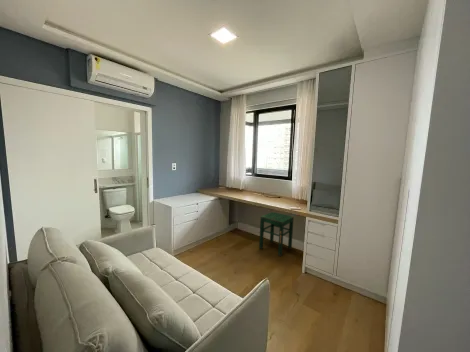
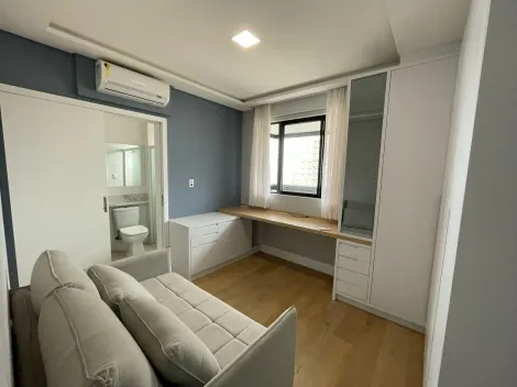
- stool [258,211,295,257]
